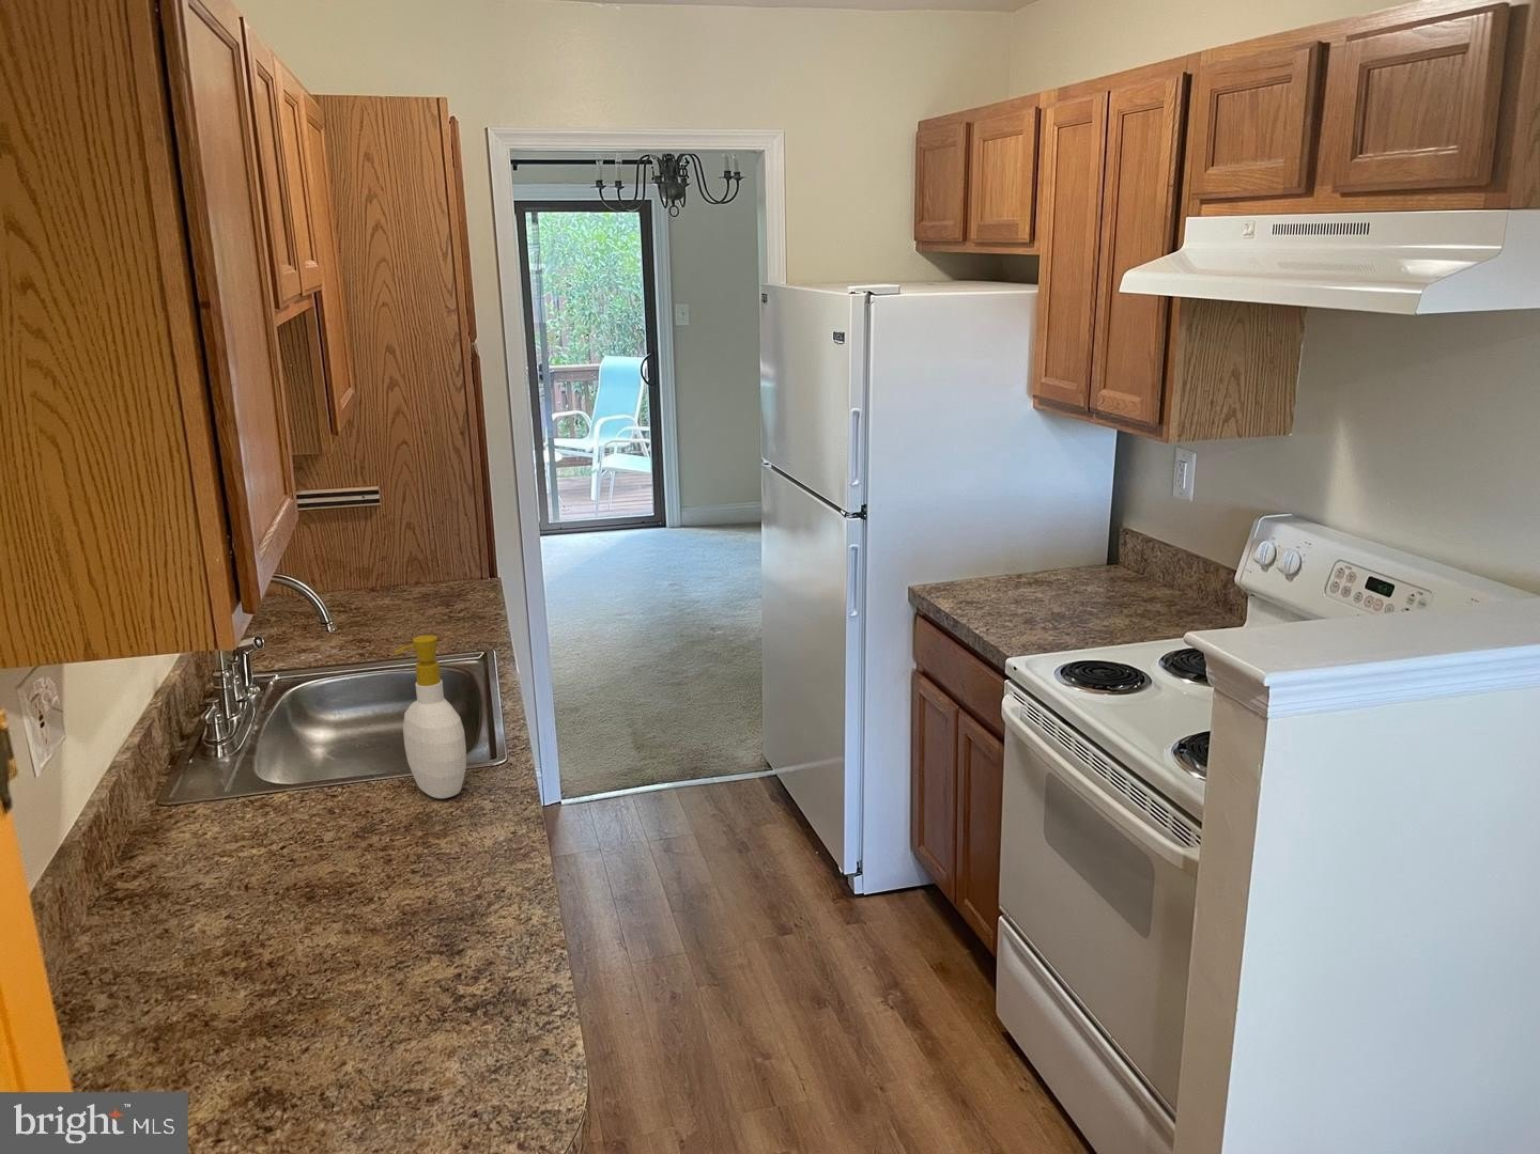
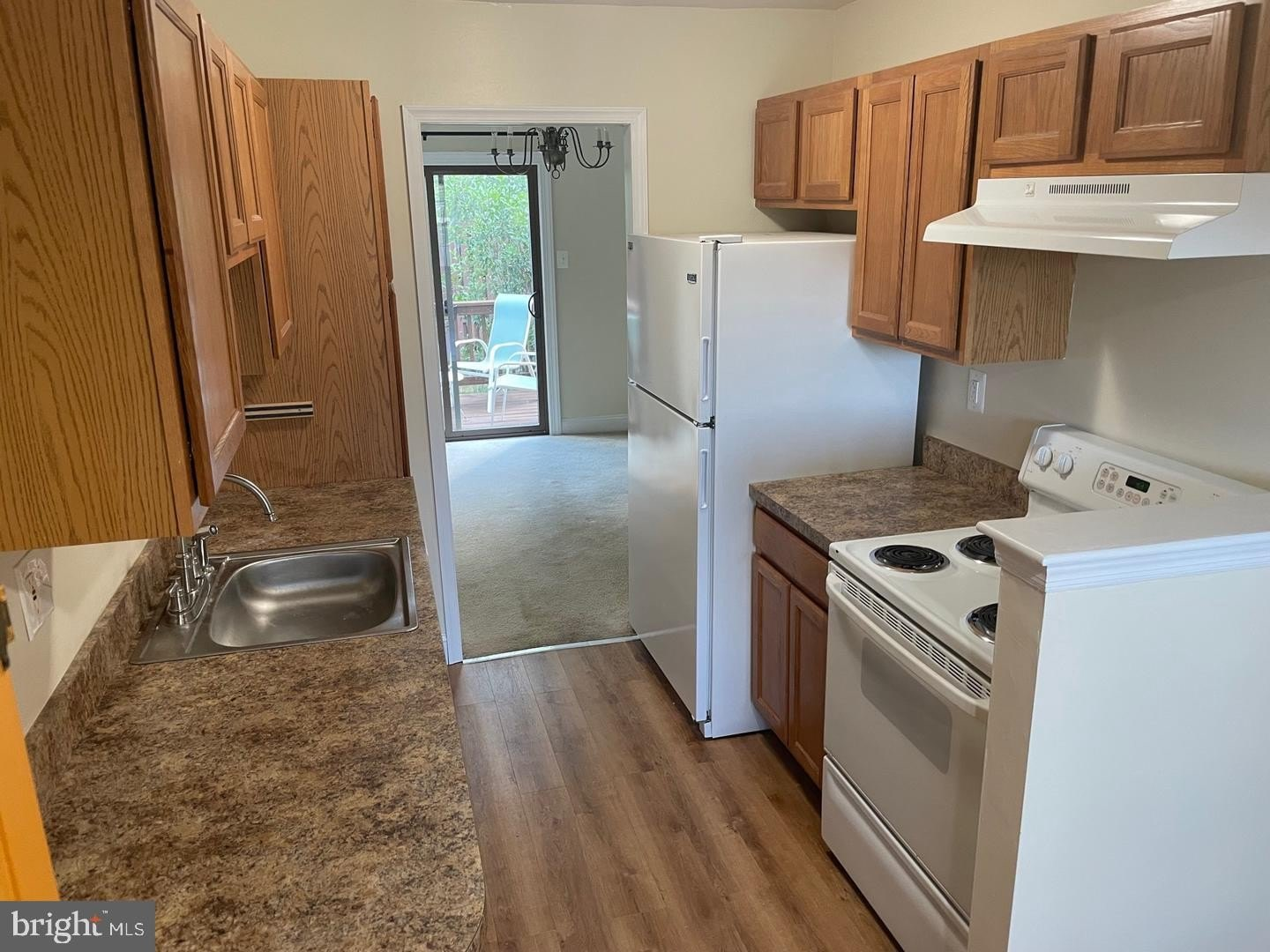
- soap bottle [394,634,467,799]
